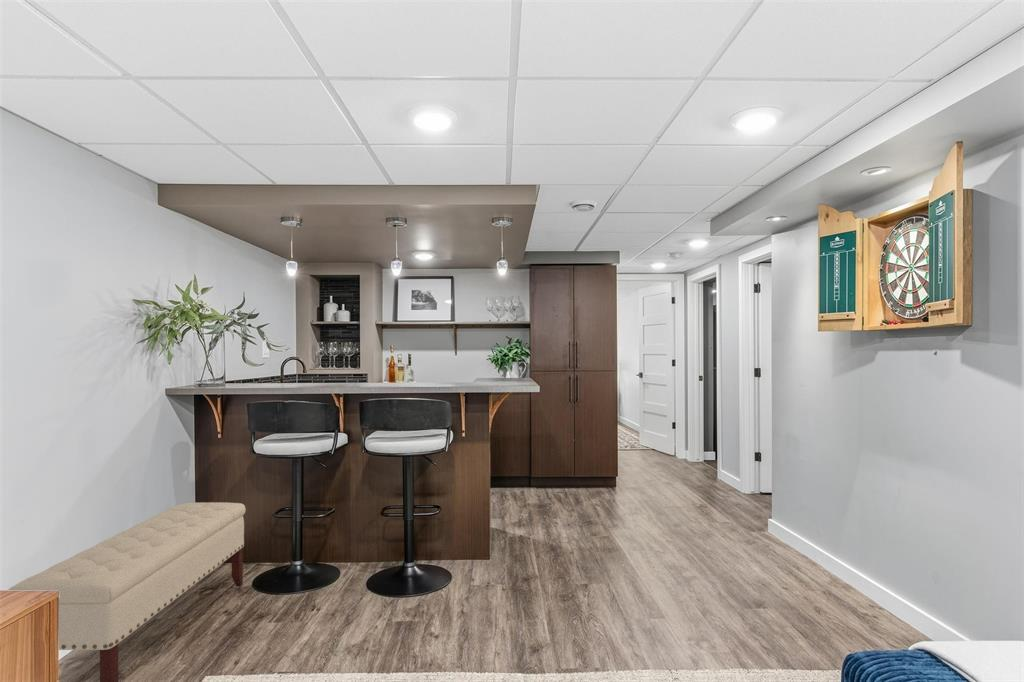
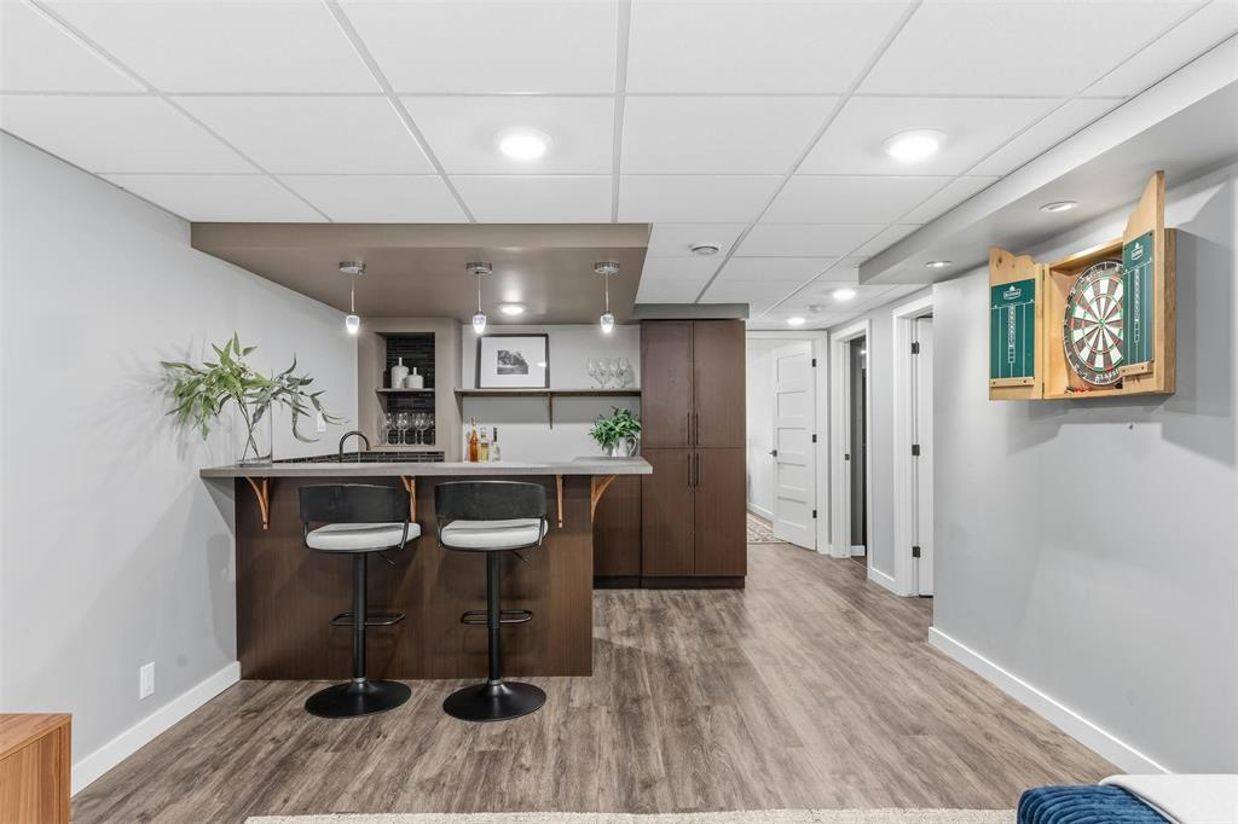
- bench [8,501,247,682]
